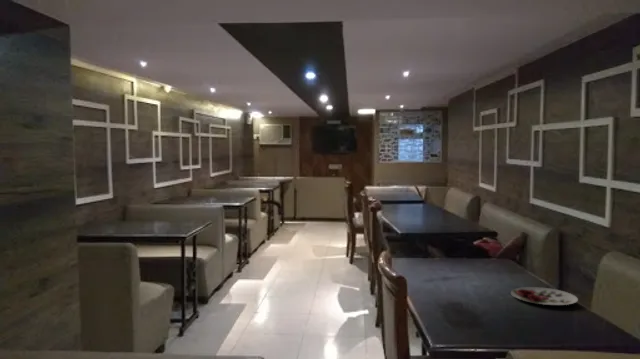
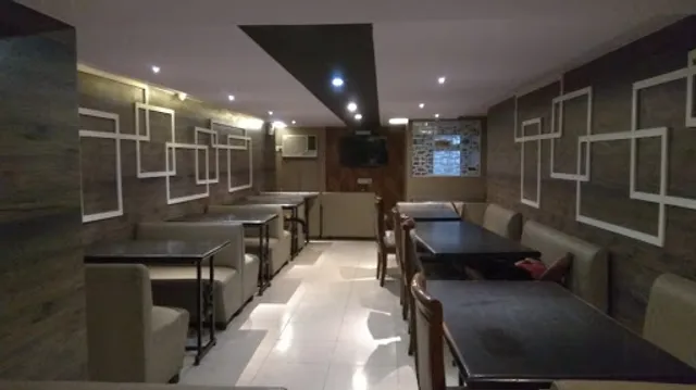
- plate [510,286,579,306]
